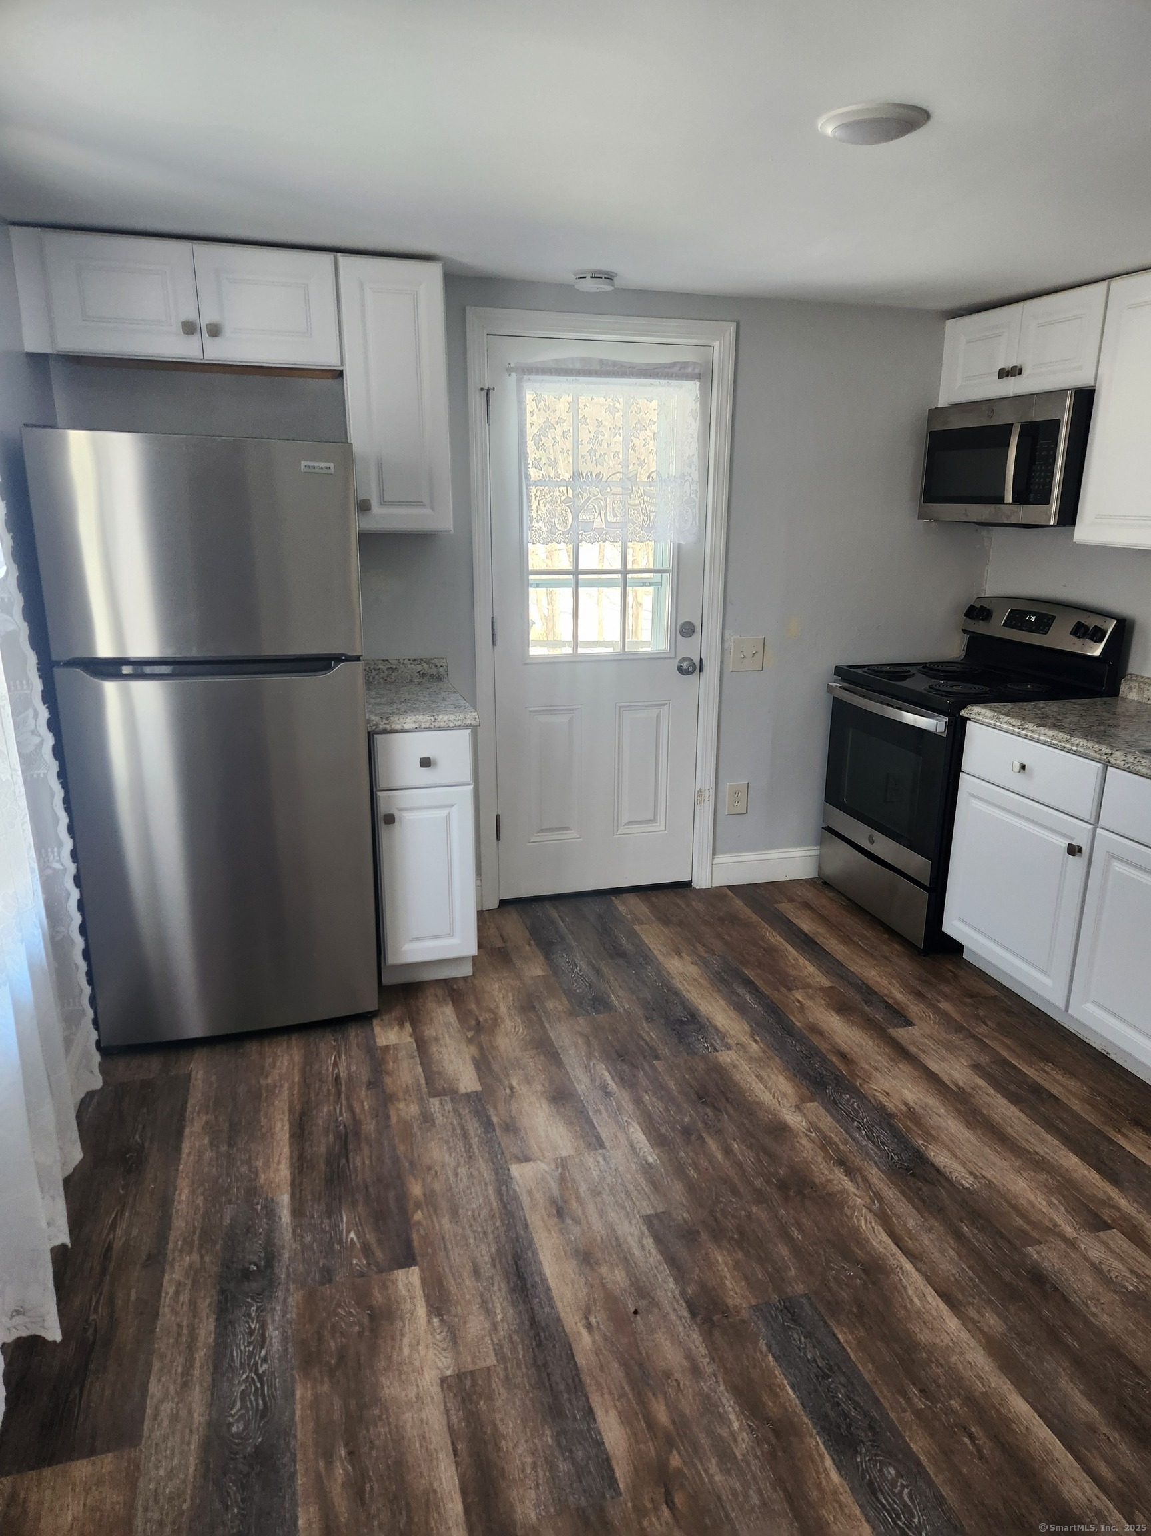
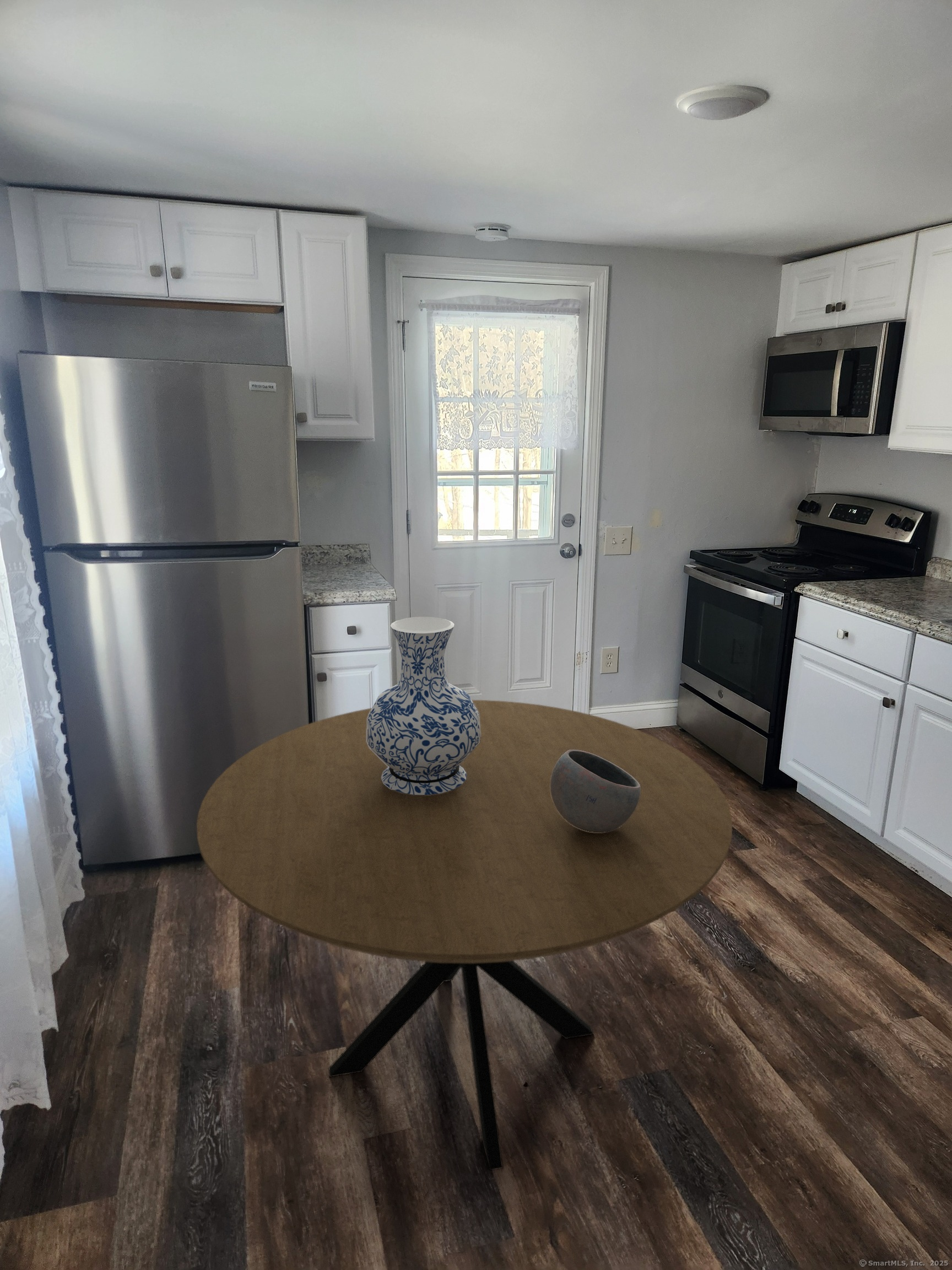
+ dining table [196,699,733,1171]
+ vase [367,616,480,795]
+ bowl [550,750,641,832]
